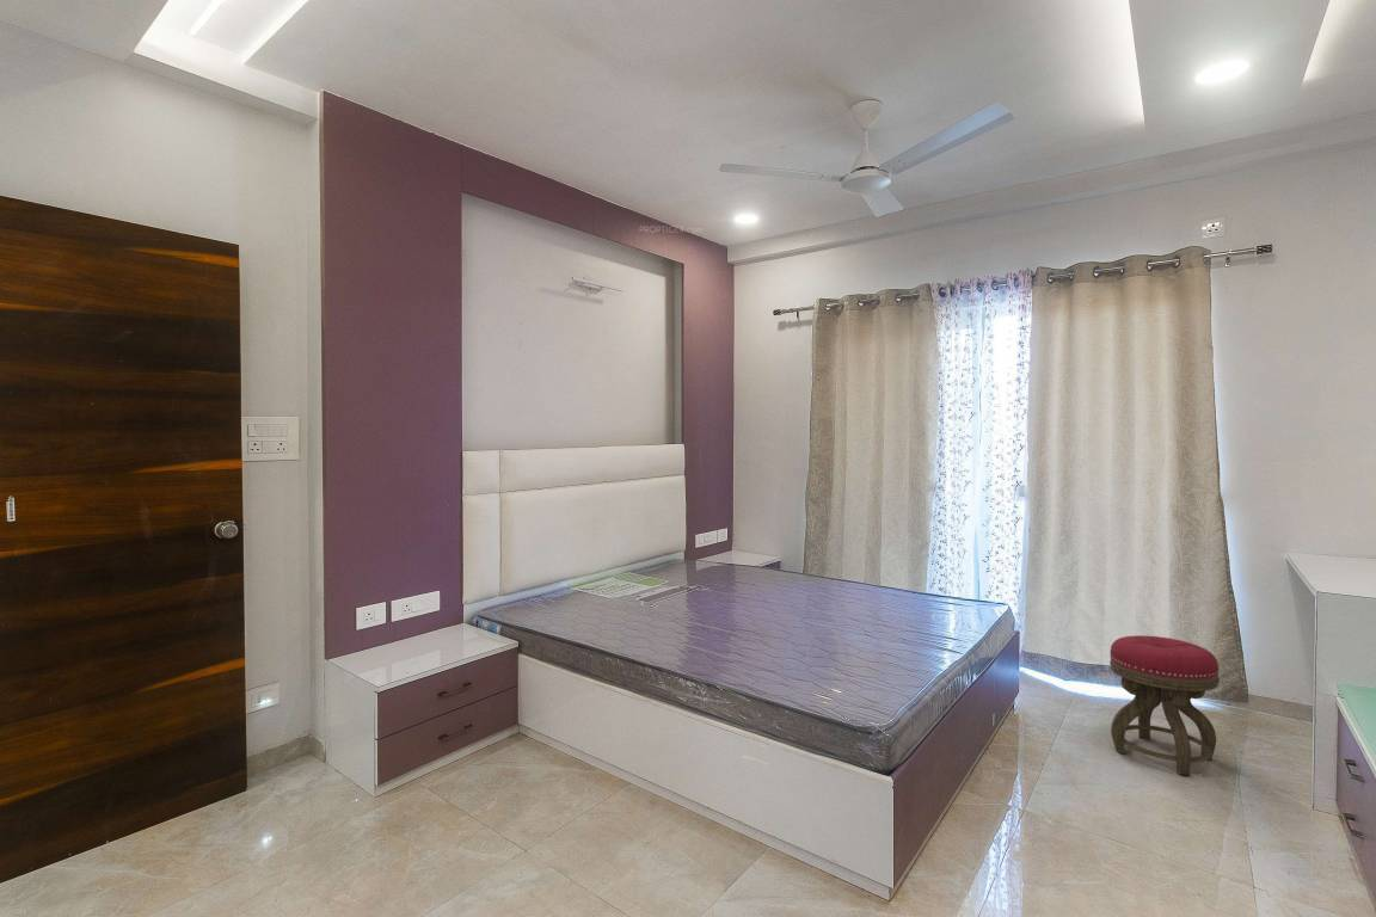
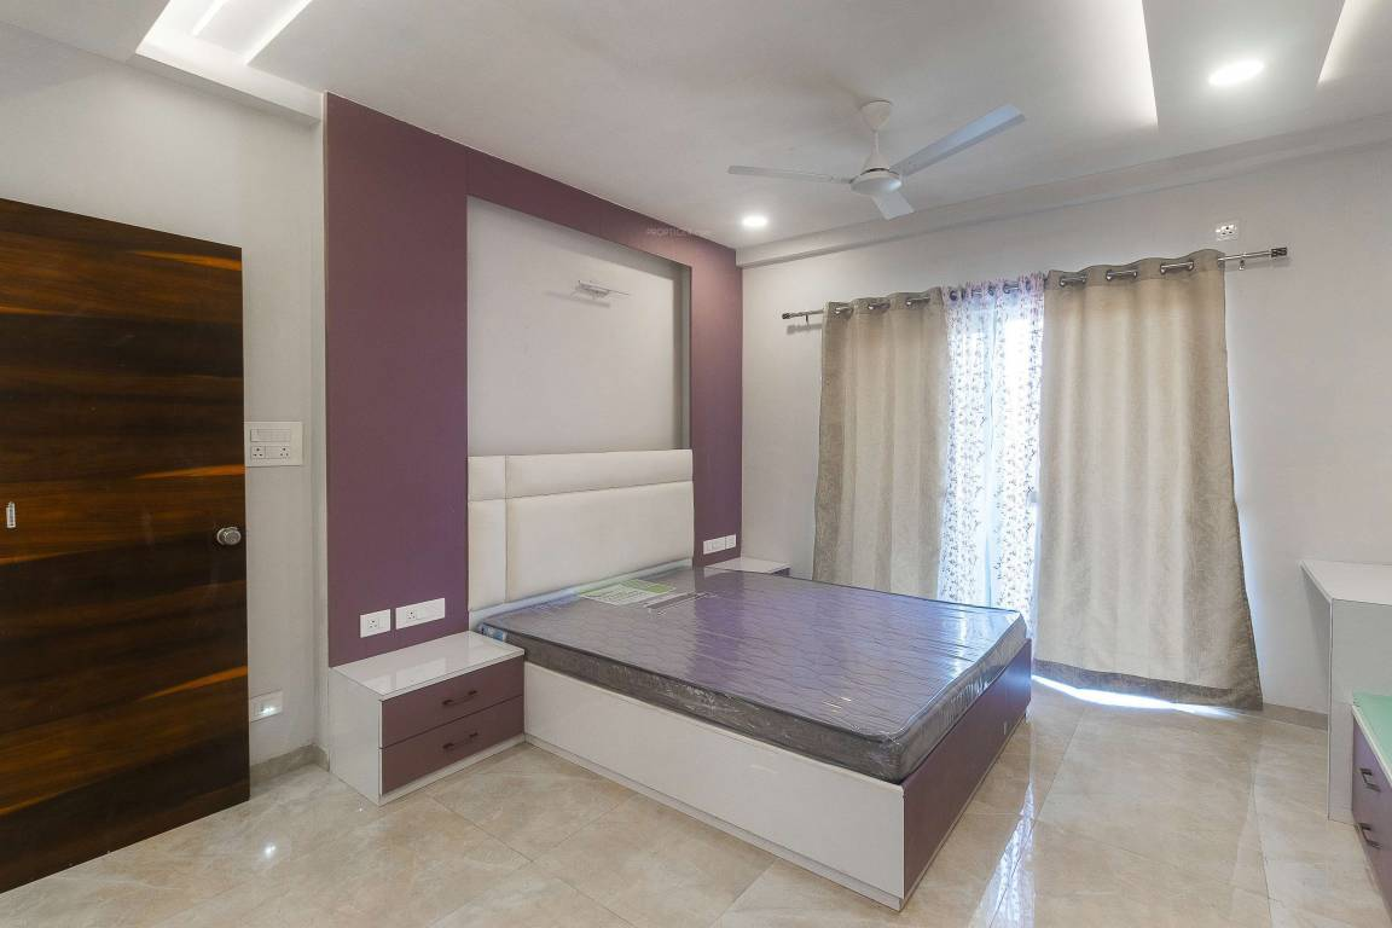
- stool [1108,634,1221,776]
